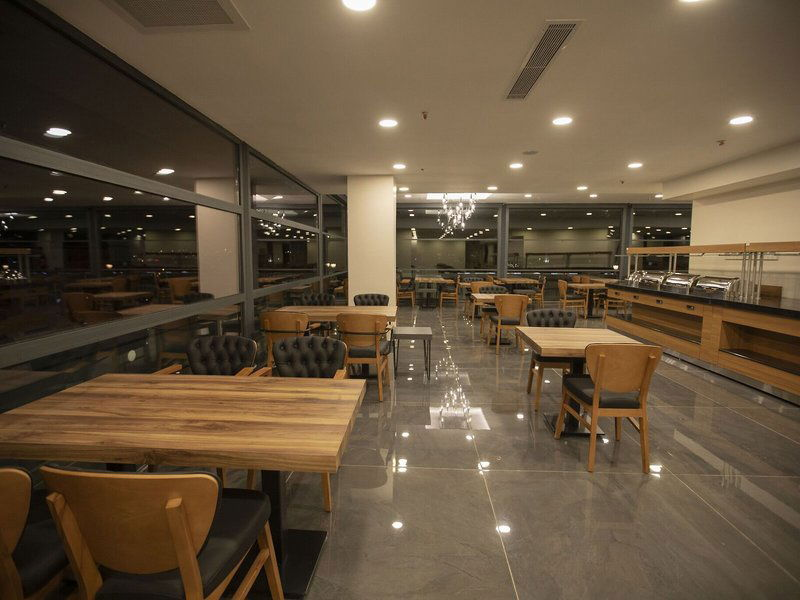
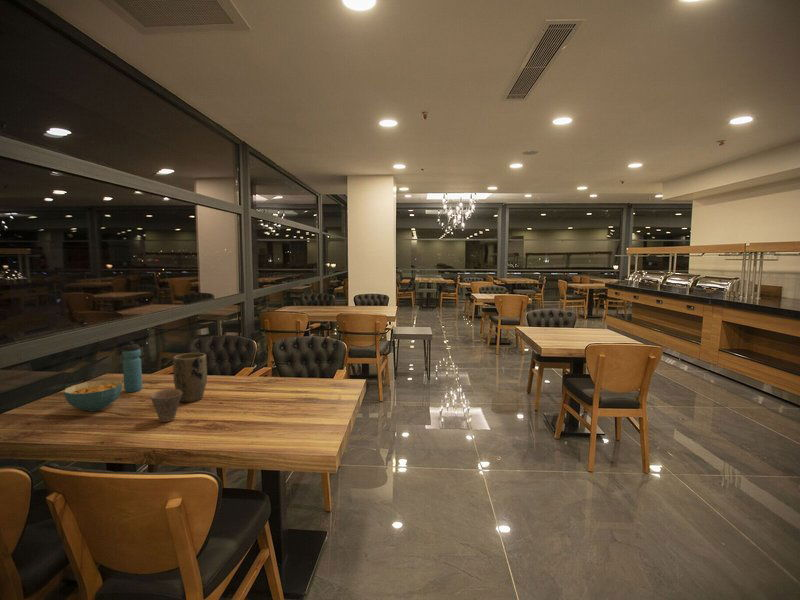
+ cereal bowl [63,379,123,412]
+ cup [149,388,182,423]
+ plant pot [172,352,208,403]
+ water bottle [121,340,143,393]
